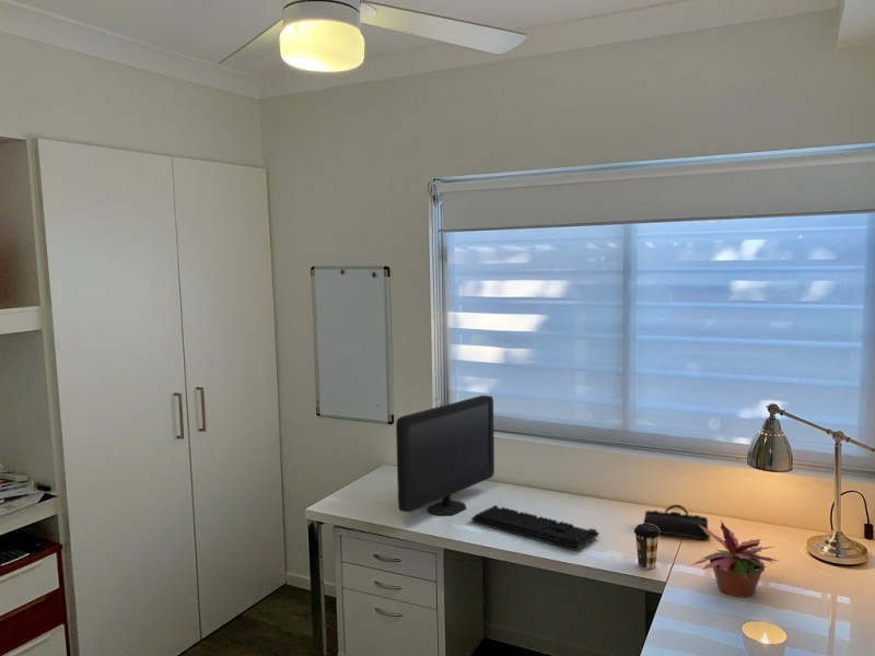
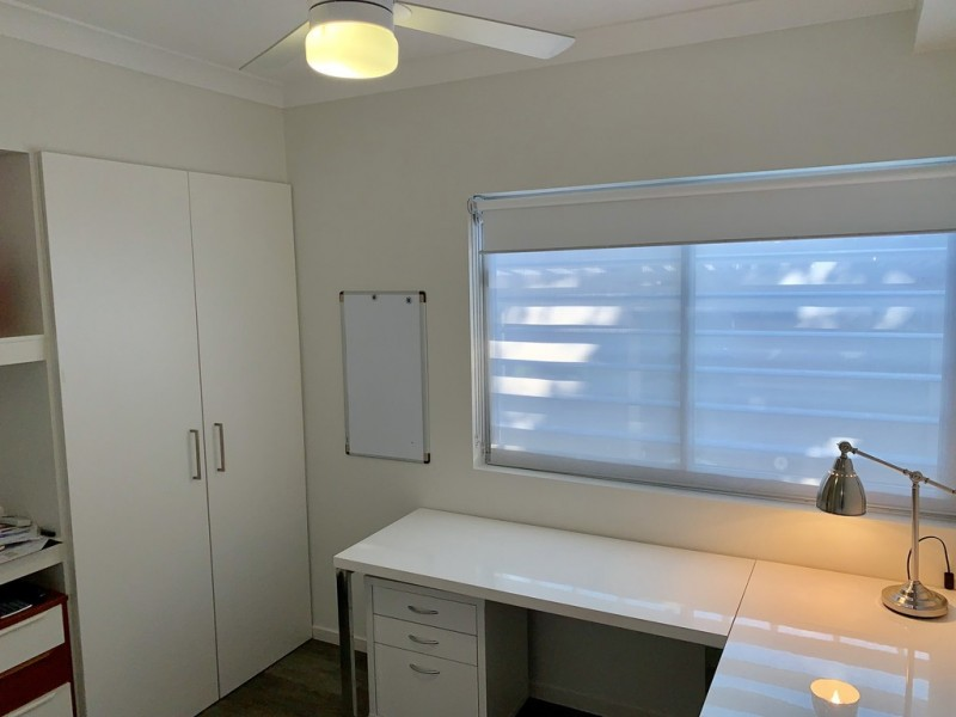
- pencil case [642,504,711,541]
- coffee cup [633,523,661,570]
- potted plant [690,519,779,598]
- keyboard [470,504,600,551]
- computer monitor [395,394,495,516]
